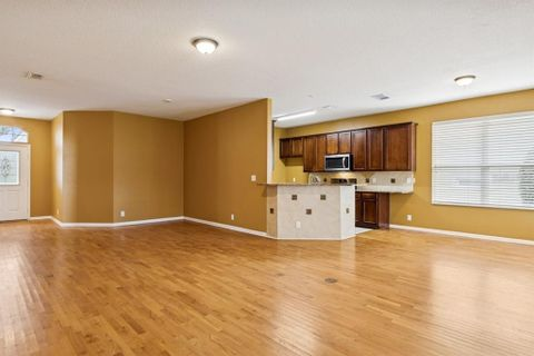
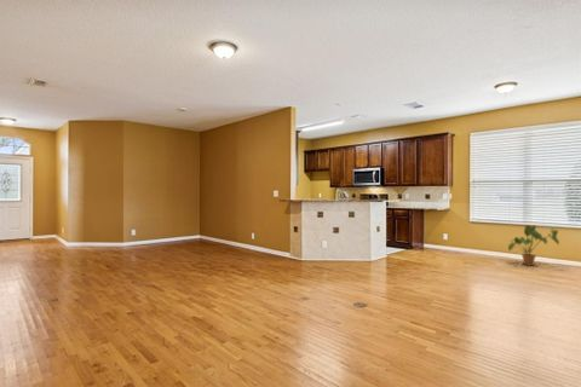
+ house plant [507,224,560,267]
